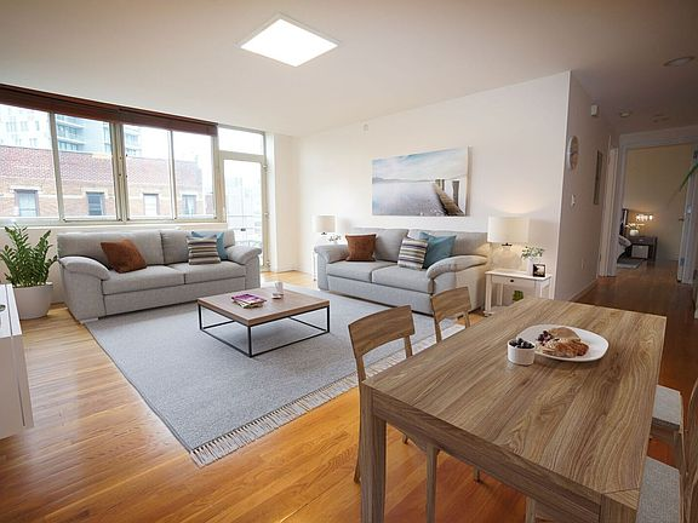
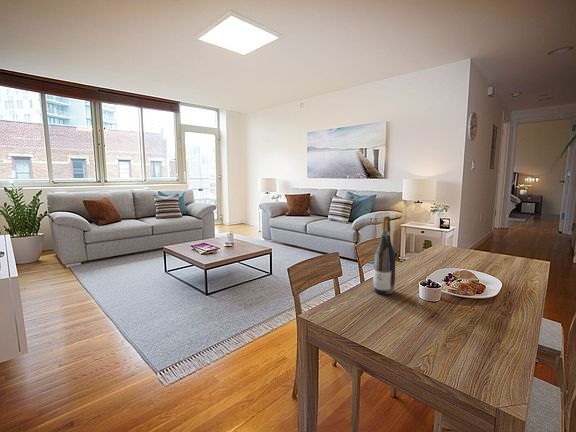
+ wine bottle [372,215,396,295]
